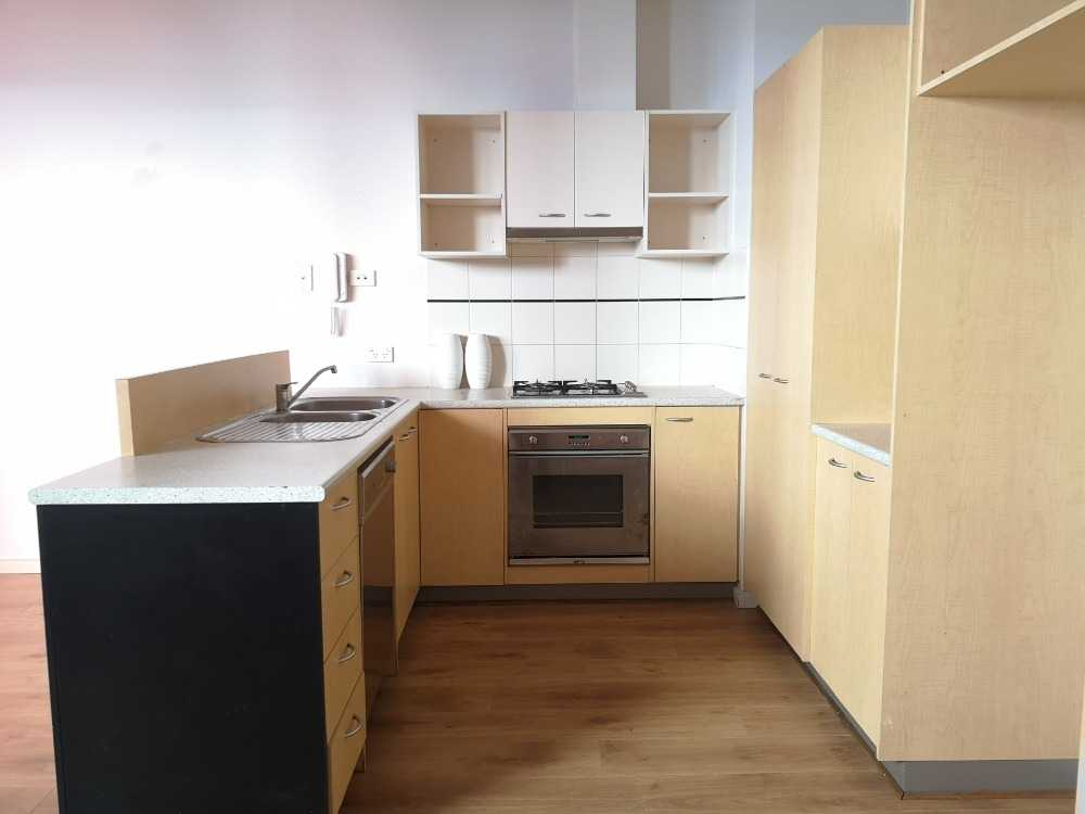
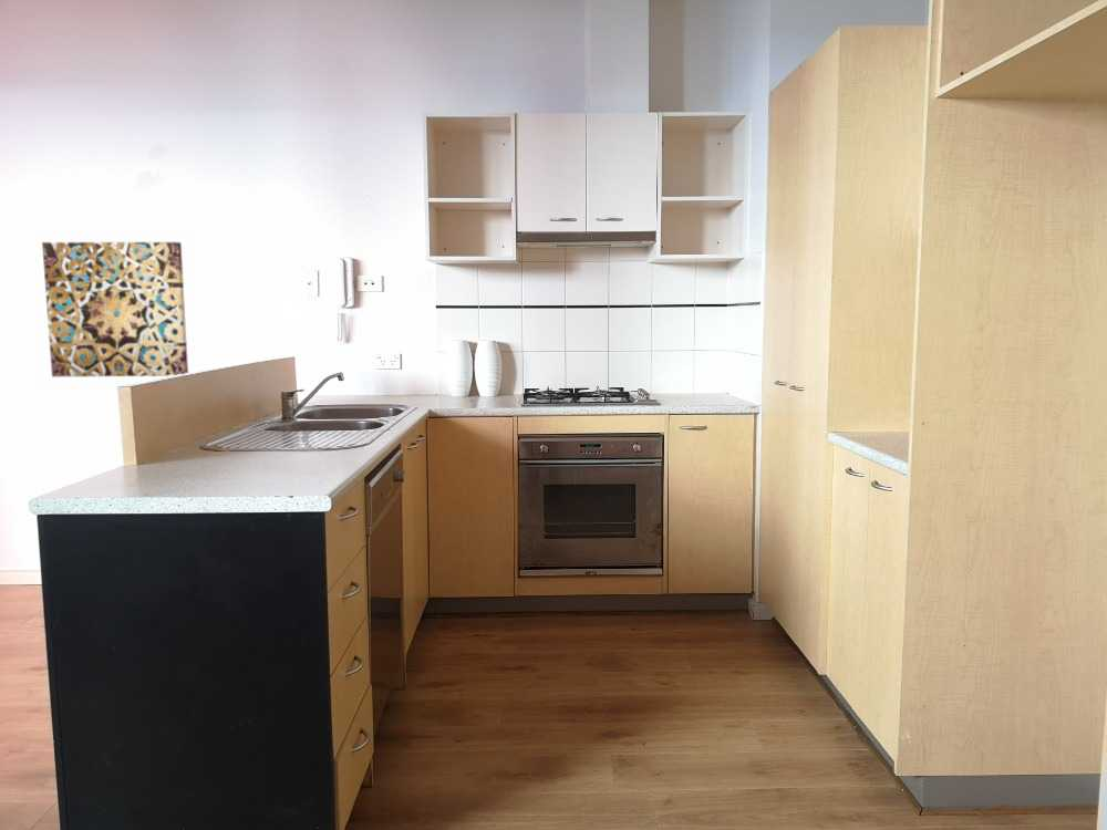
+ wall art [41,241,189,378]
